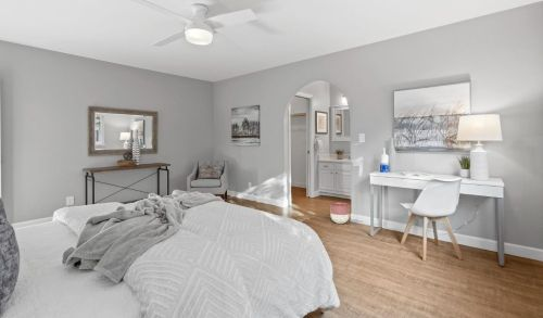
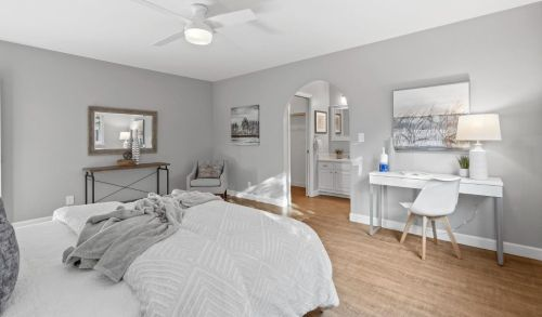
- planter [329,202,351,225]
